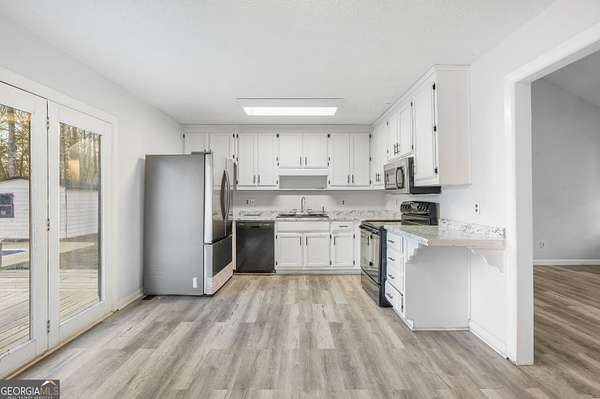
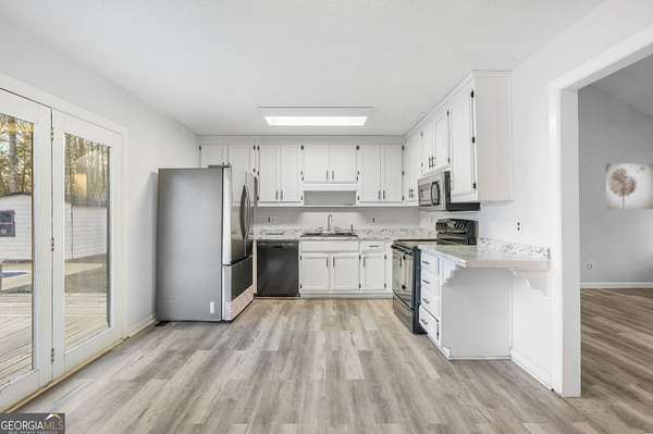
+ wall art [605,162,653,210]
